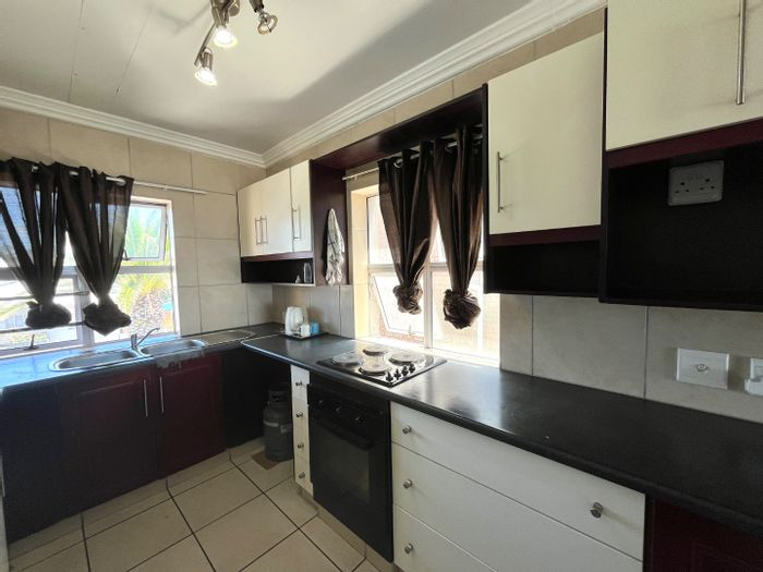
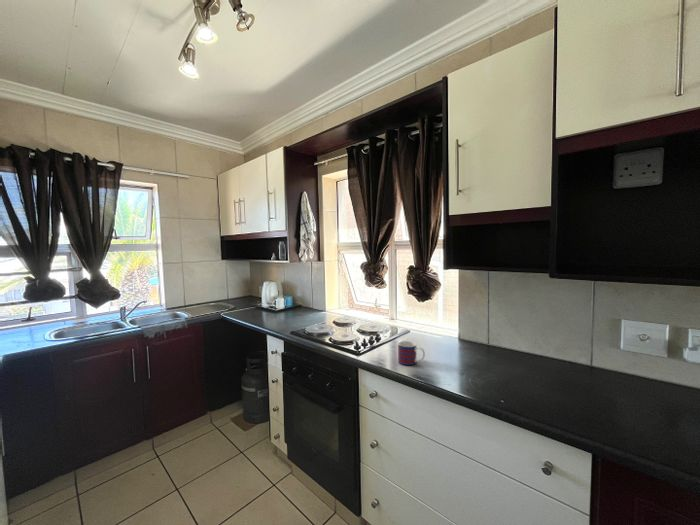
+ mug [397,340,426,366]
